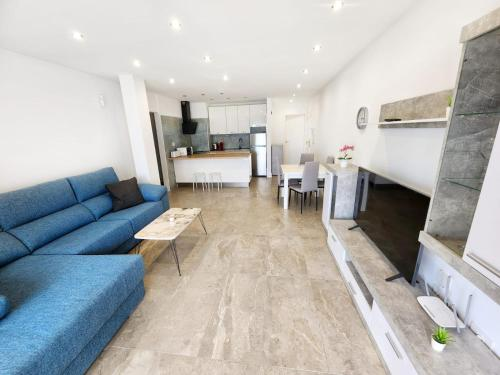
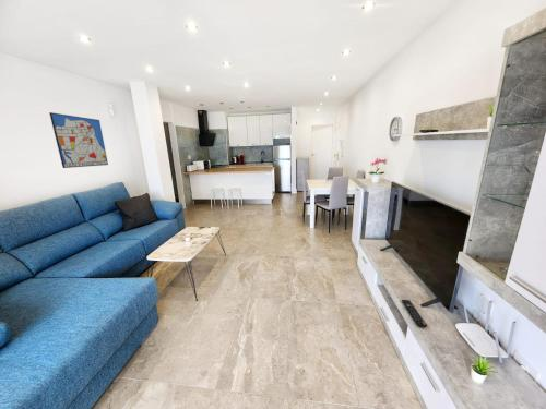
+ wall art [48,111,109,169]
+ remote control [401,299,428,328]
